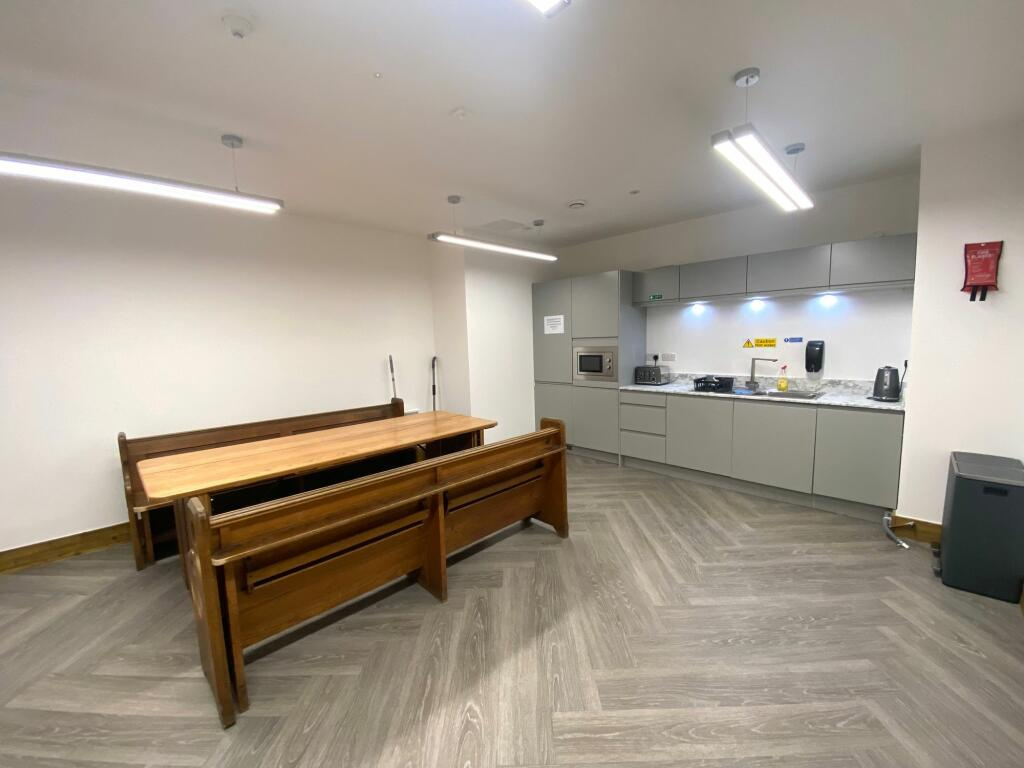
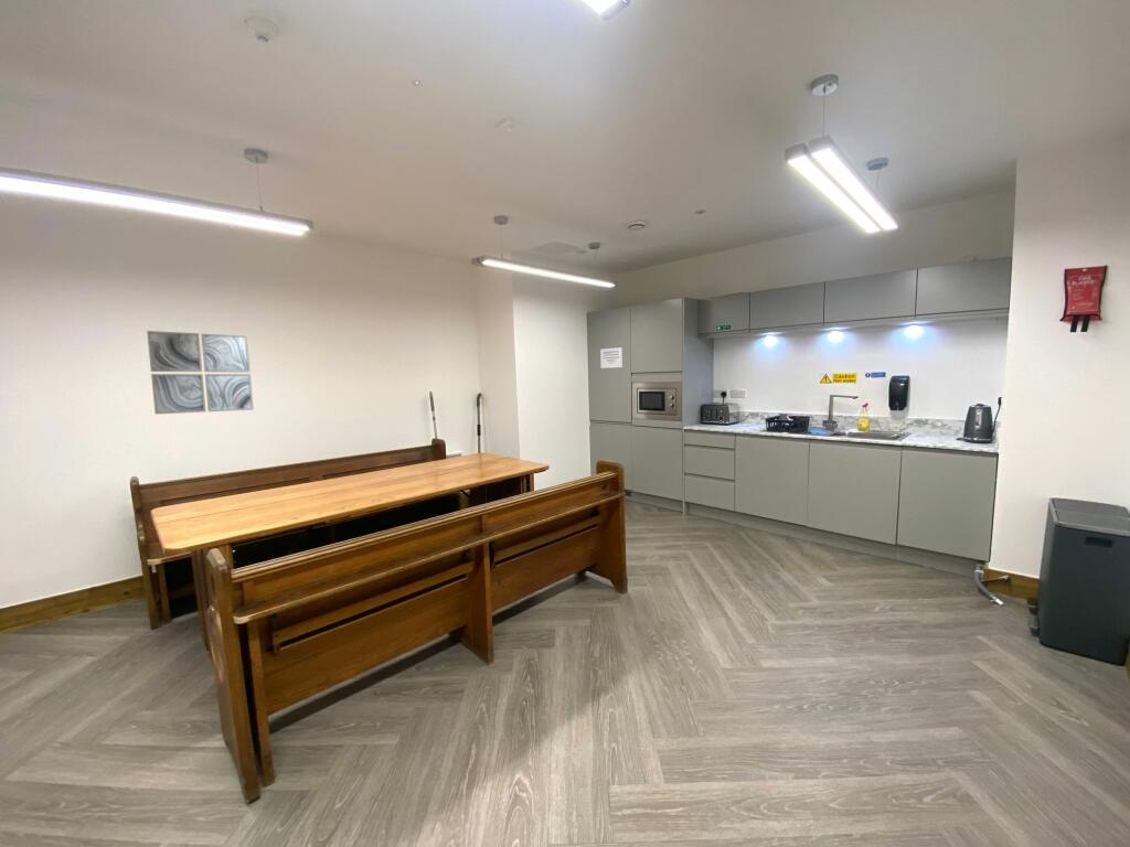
+ wall art [146,330,255,416]
